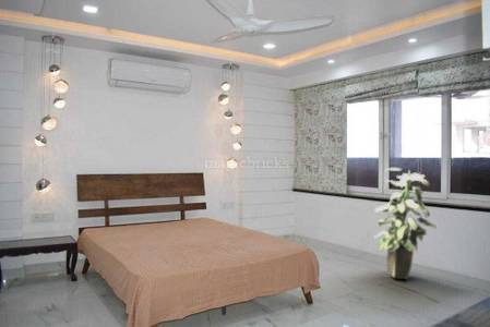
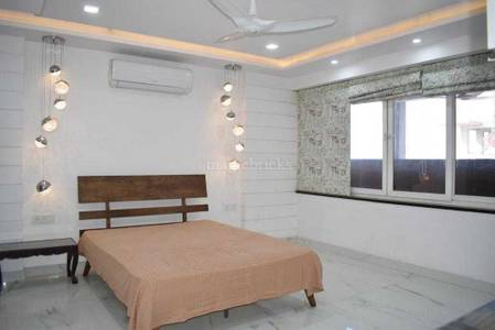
- indoor plant [373,167,438,280]
